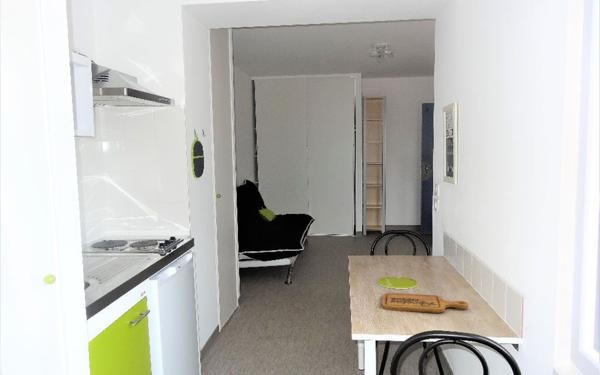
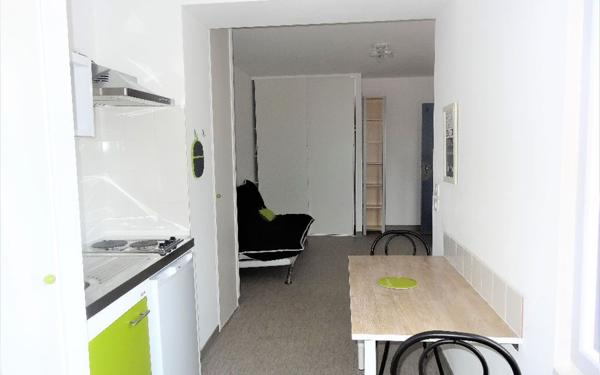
- cutting board [381,292,469,314]
